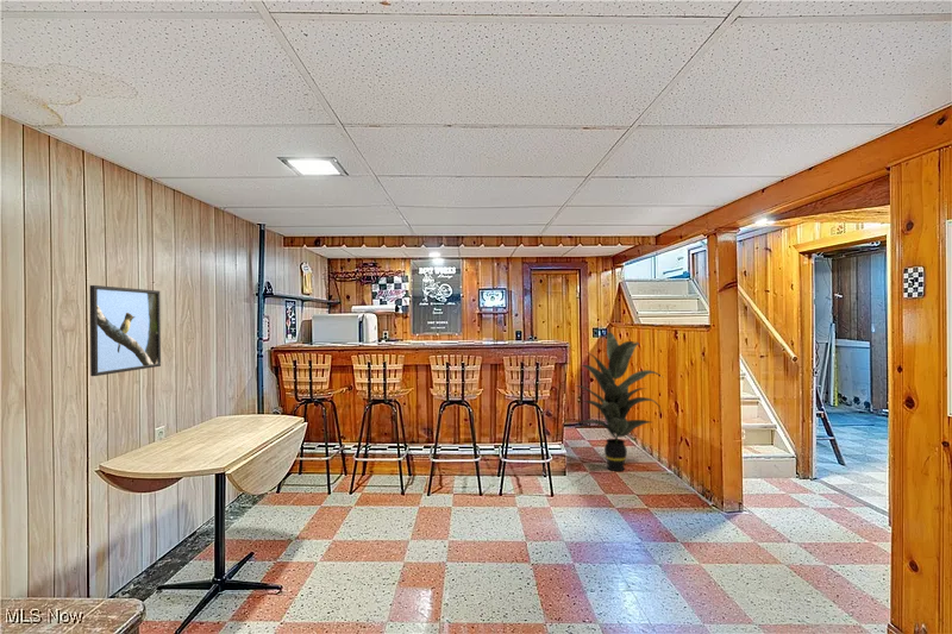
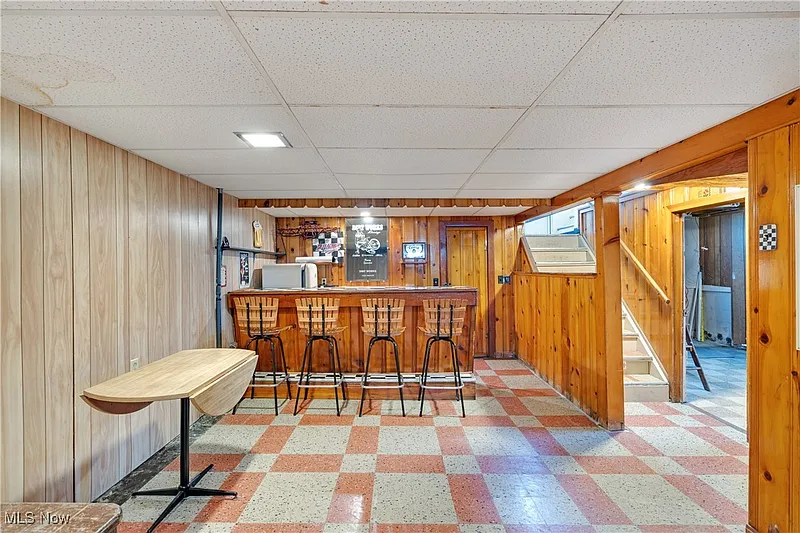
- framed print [89,284,162,377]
- indoor plant [575,331,663,472]
